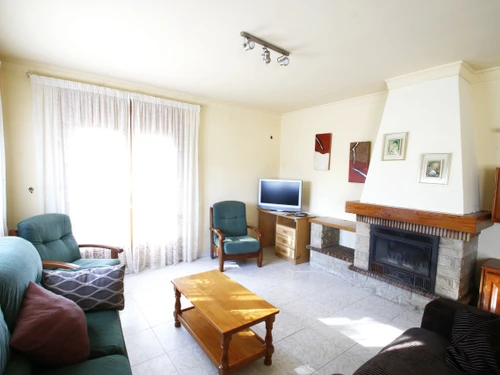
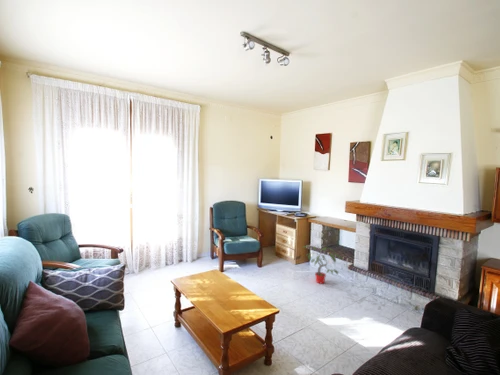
+ potted plant [301,245,345,285]
